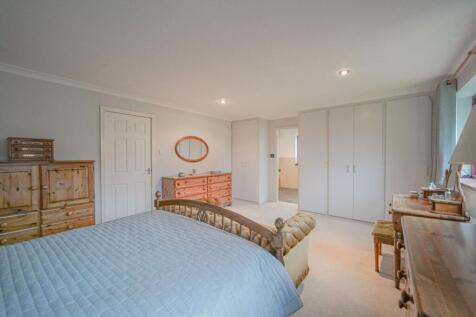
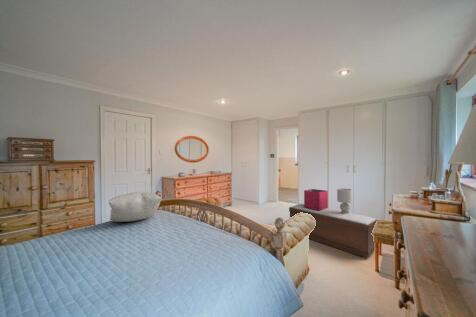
+ storage bin [303,188,329,211]
+ lamp [336,187,354,214]
+ bench [288,203,378,259]
+ pillow [108,191,162,223]
